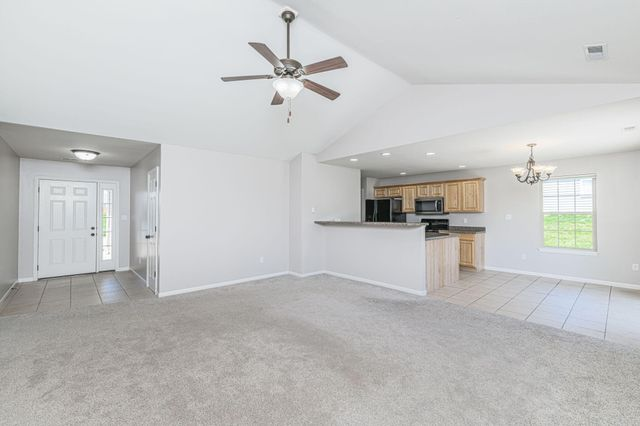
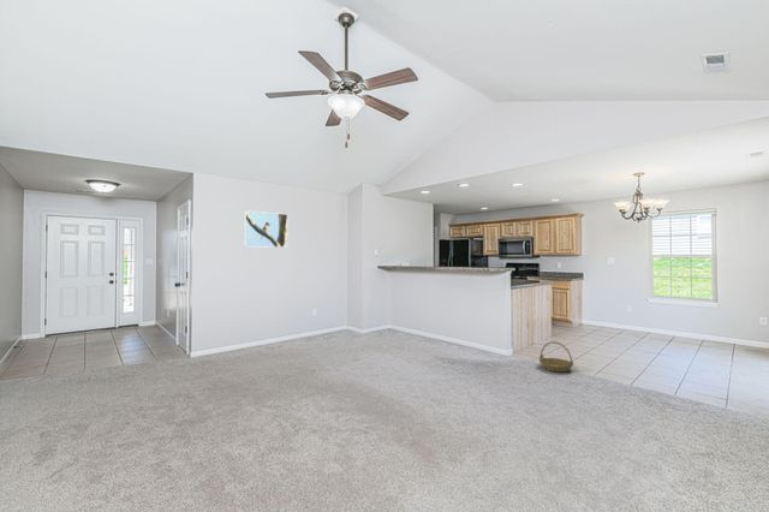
+ basket [538,340,574,373]
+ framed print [244,209,290,249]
